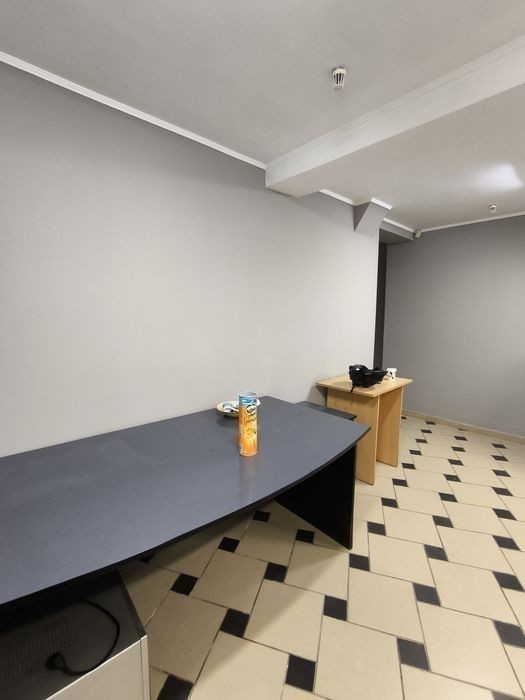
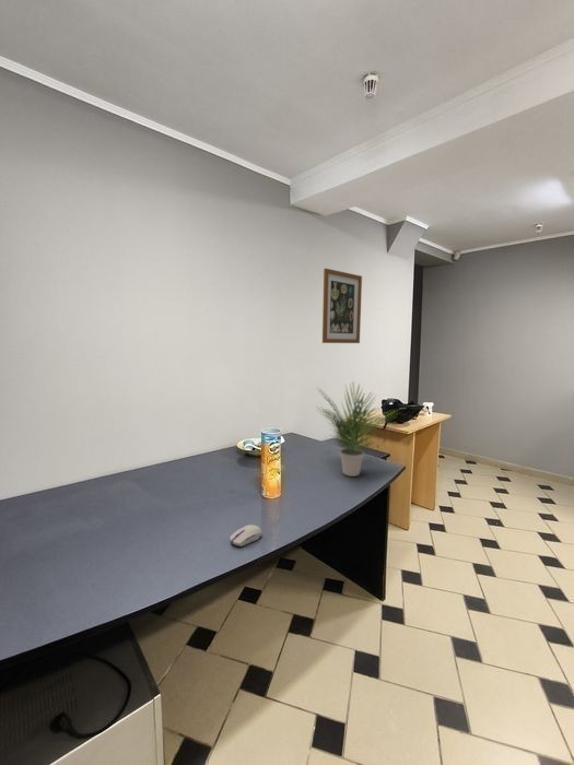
+ wall art [321,268,363,344]
+ potted plant [315,381,400,478]
+ computer mouse [230,523,262,548]
